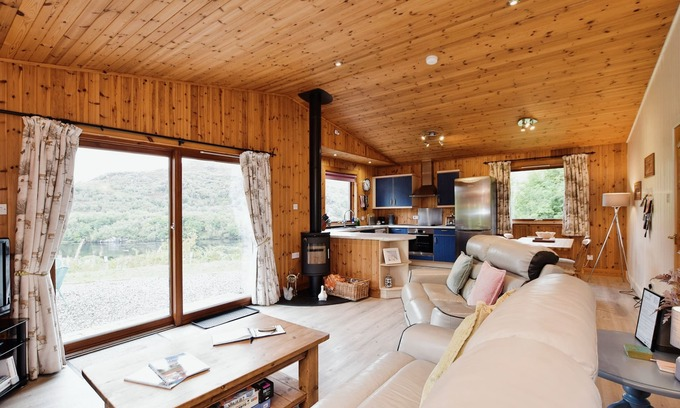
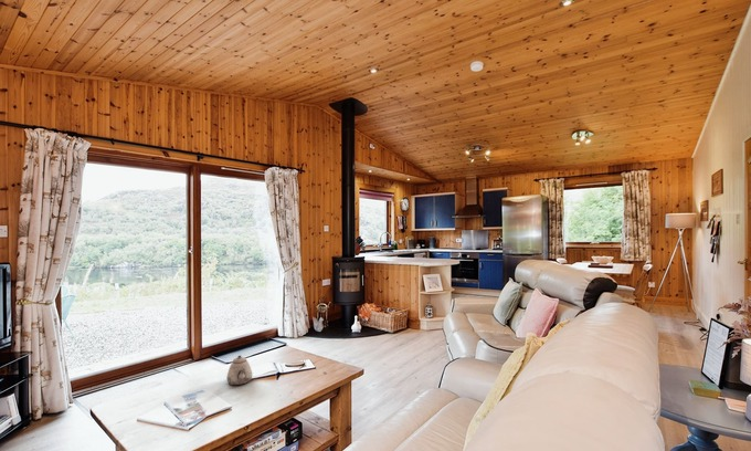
+ teapot [225,355,253,386]
